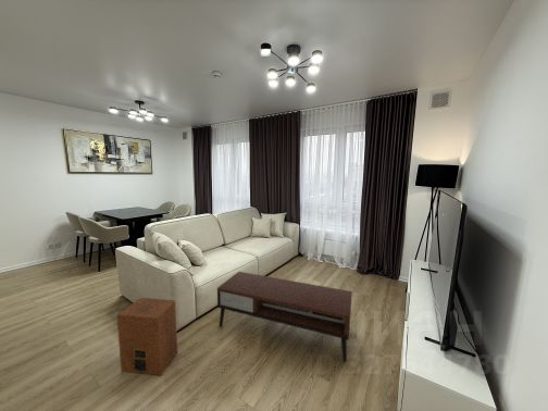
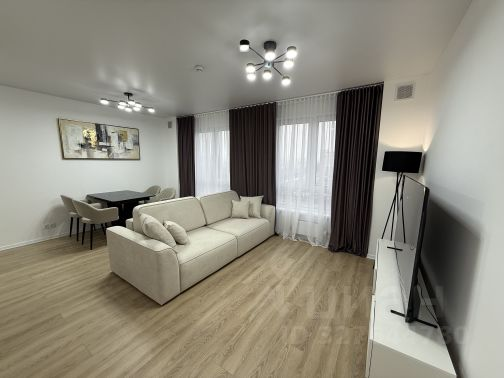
- speaker [115,297,178,376]
- coffee table [216,271,353,363]
